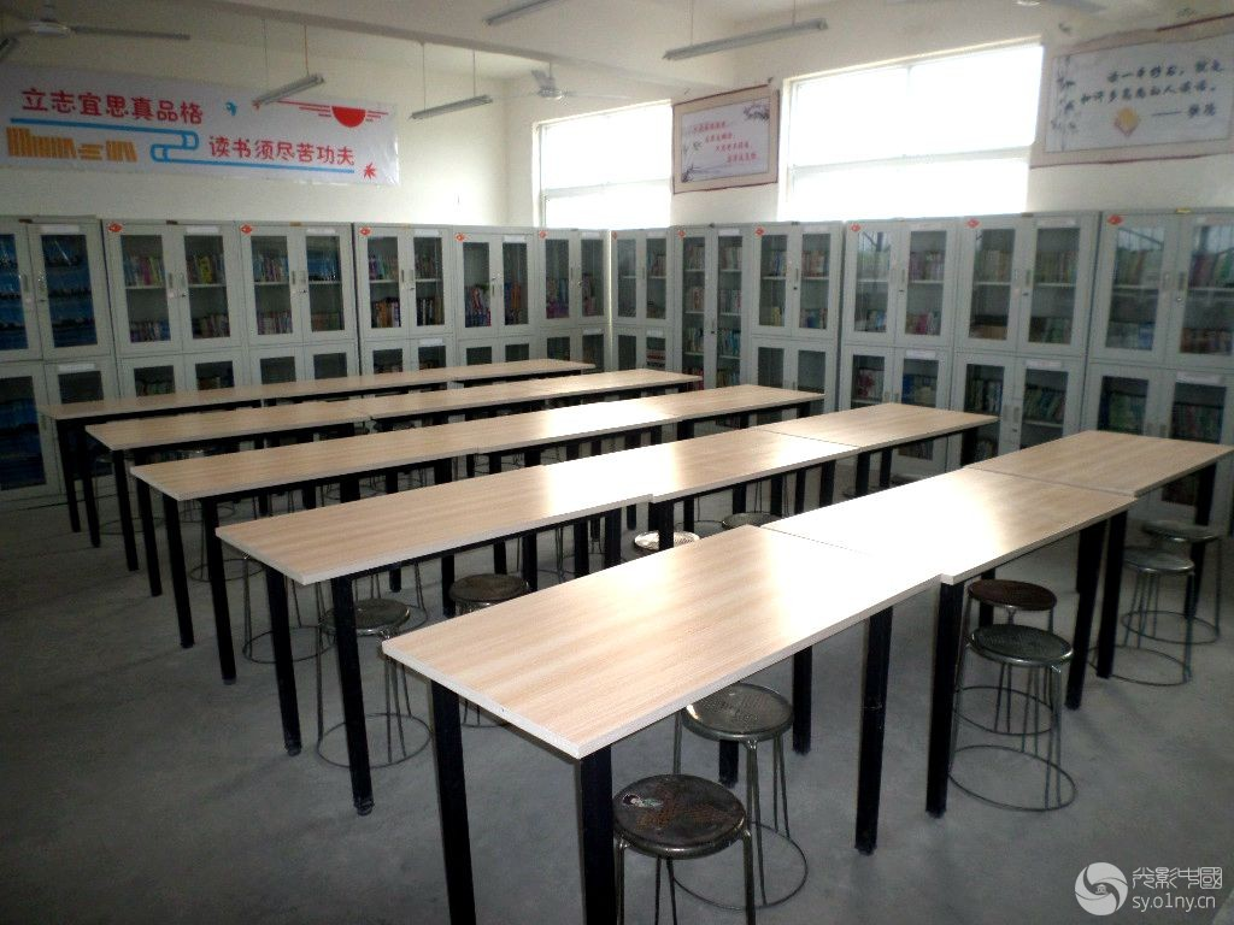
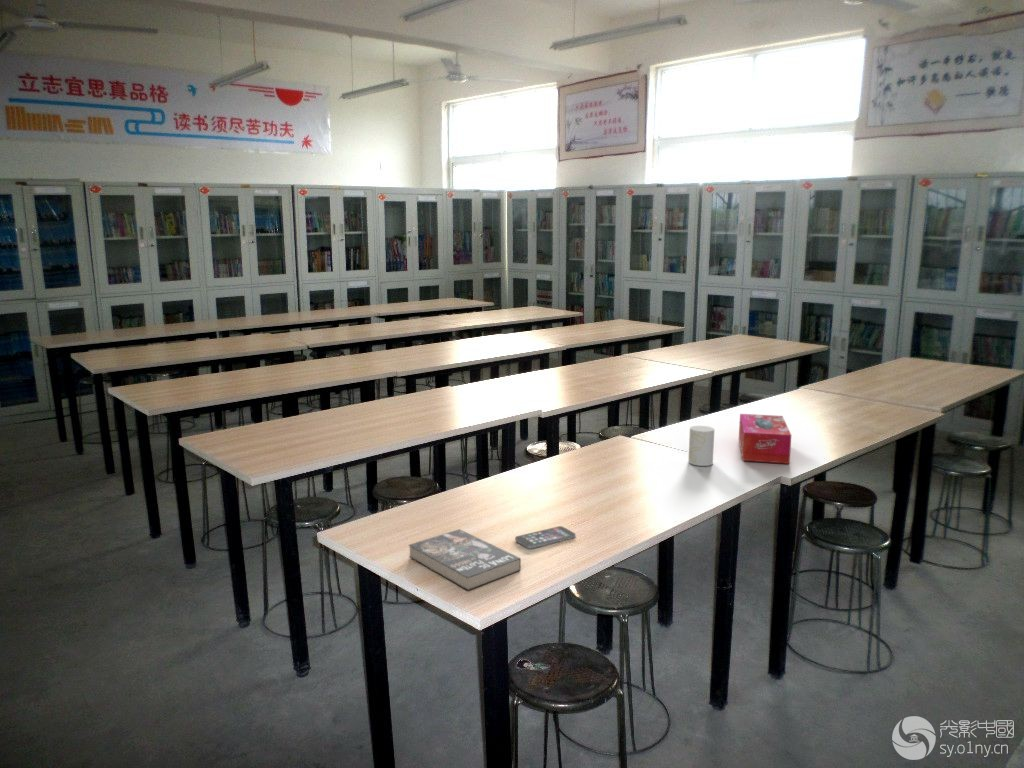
+ book [408,528,522,592]
+ cup [687,425,715,467]
+ smartphone [514,525,576,550]
+ tissue box [738,413,792,465]
